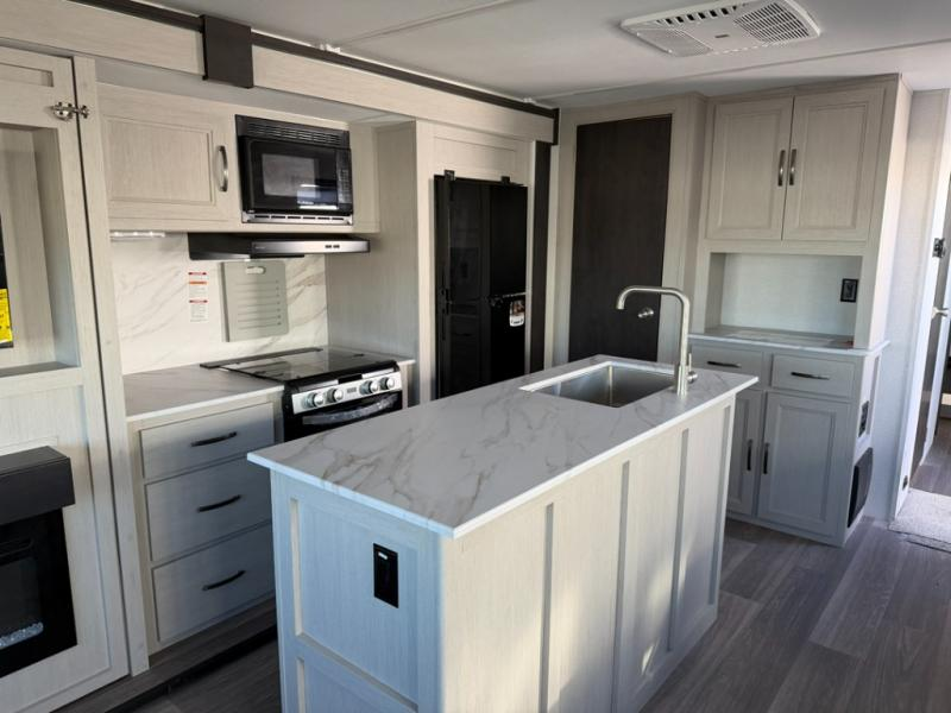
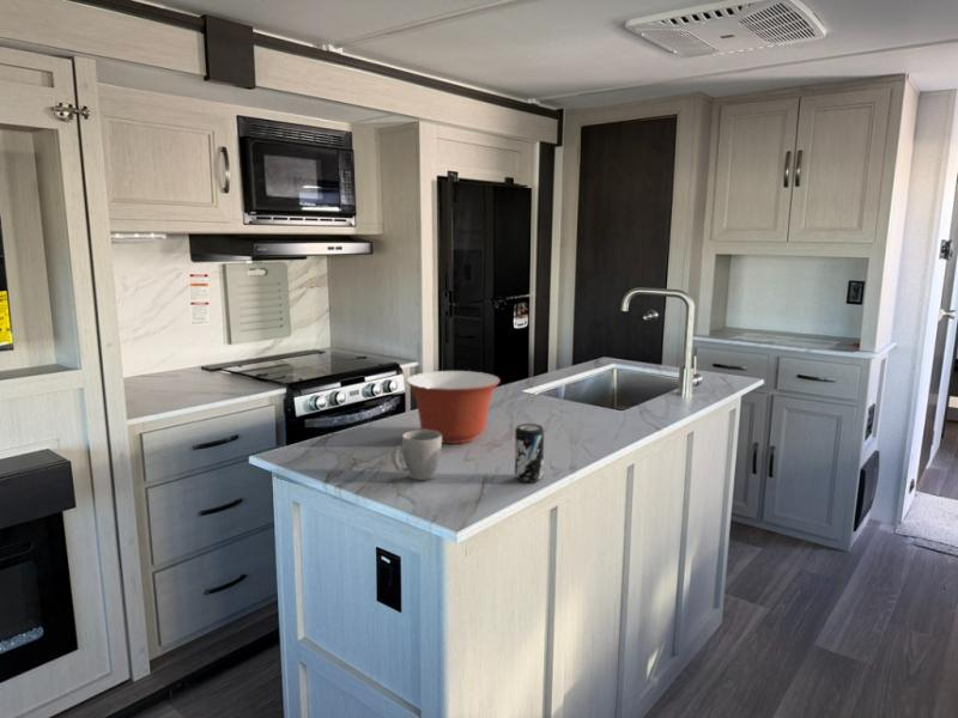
+ beverage can [514,422,545,483]
+ mug [390,428,443,481]
+ mixing bowl [405,370,502,444]
